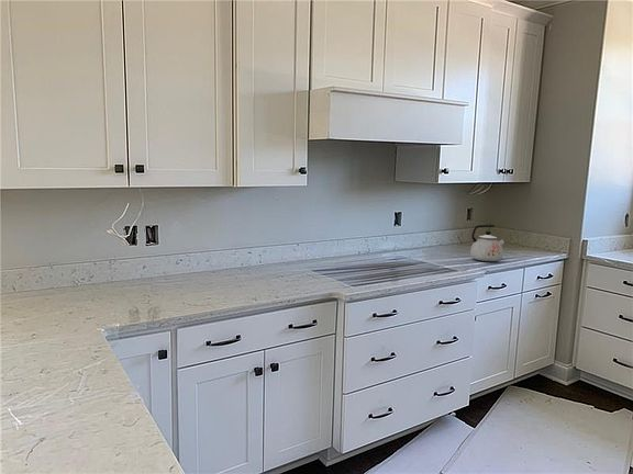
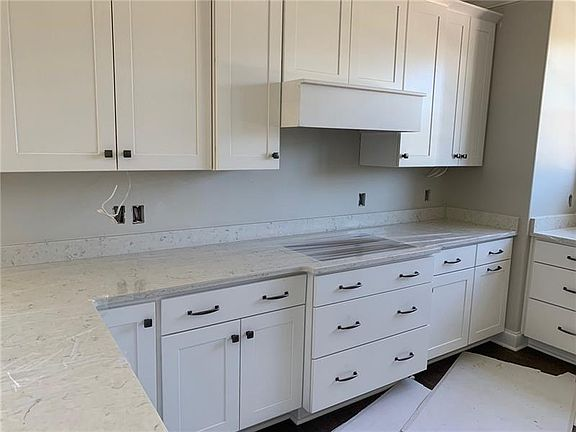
- kettle [469,224,506,262]
